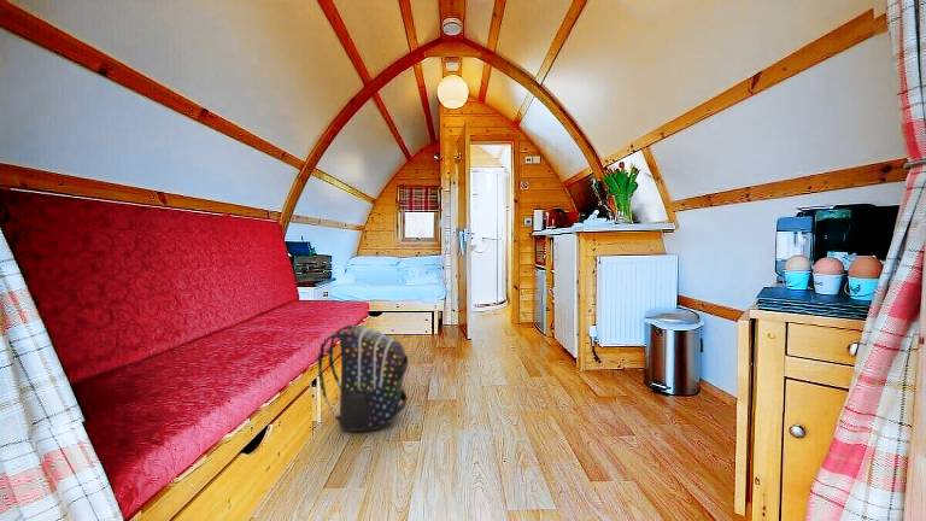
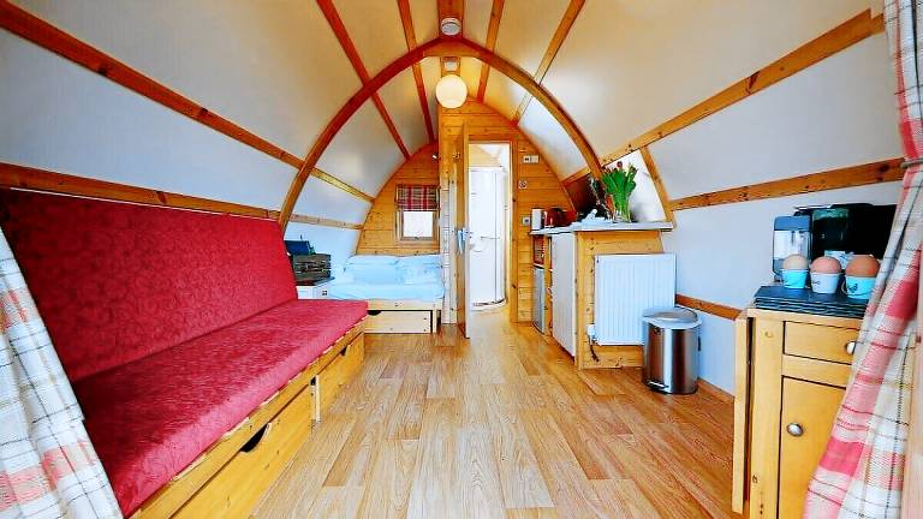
- backpack [316,324,409,433]
